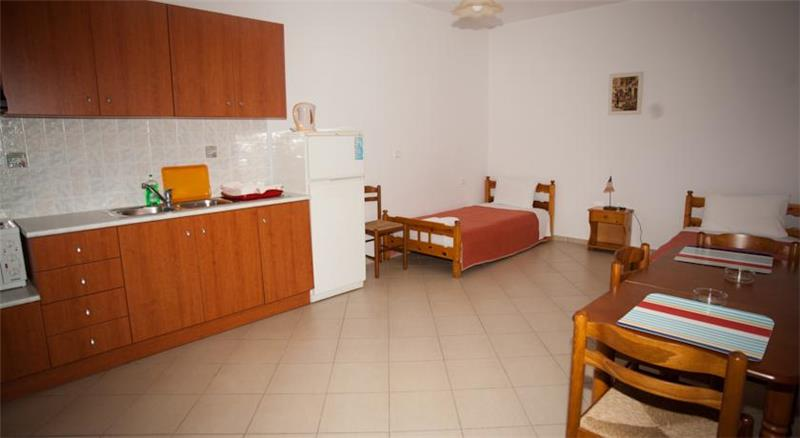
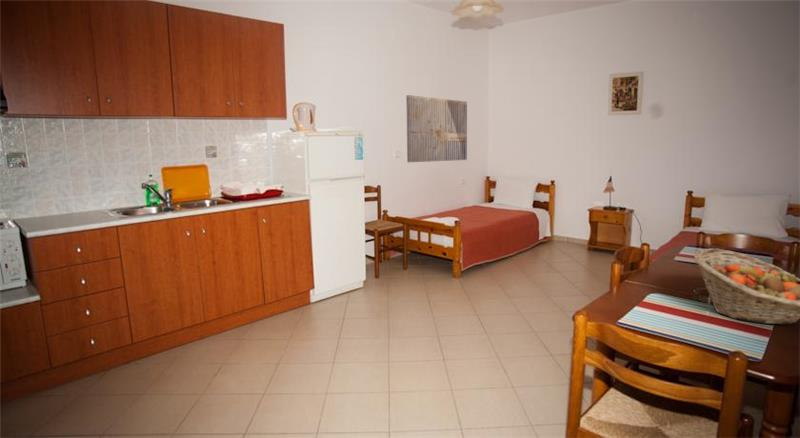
+ wall art [405,94,468,163]
+ fruit basket [693,247,800,325]
